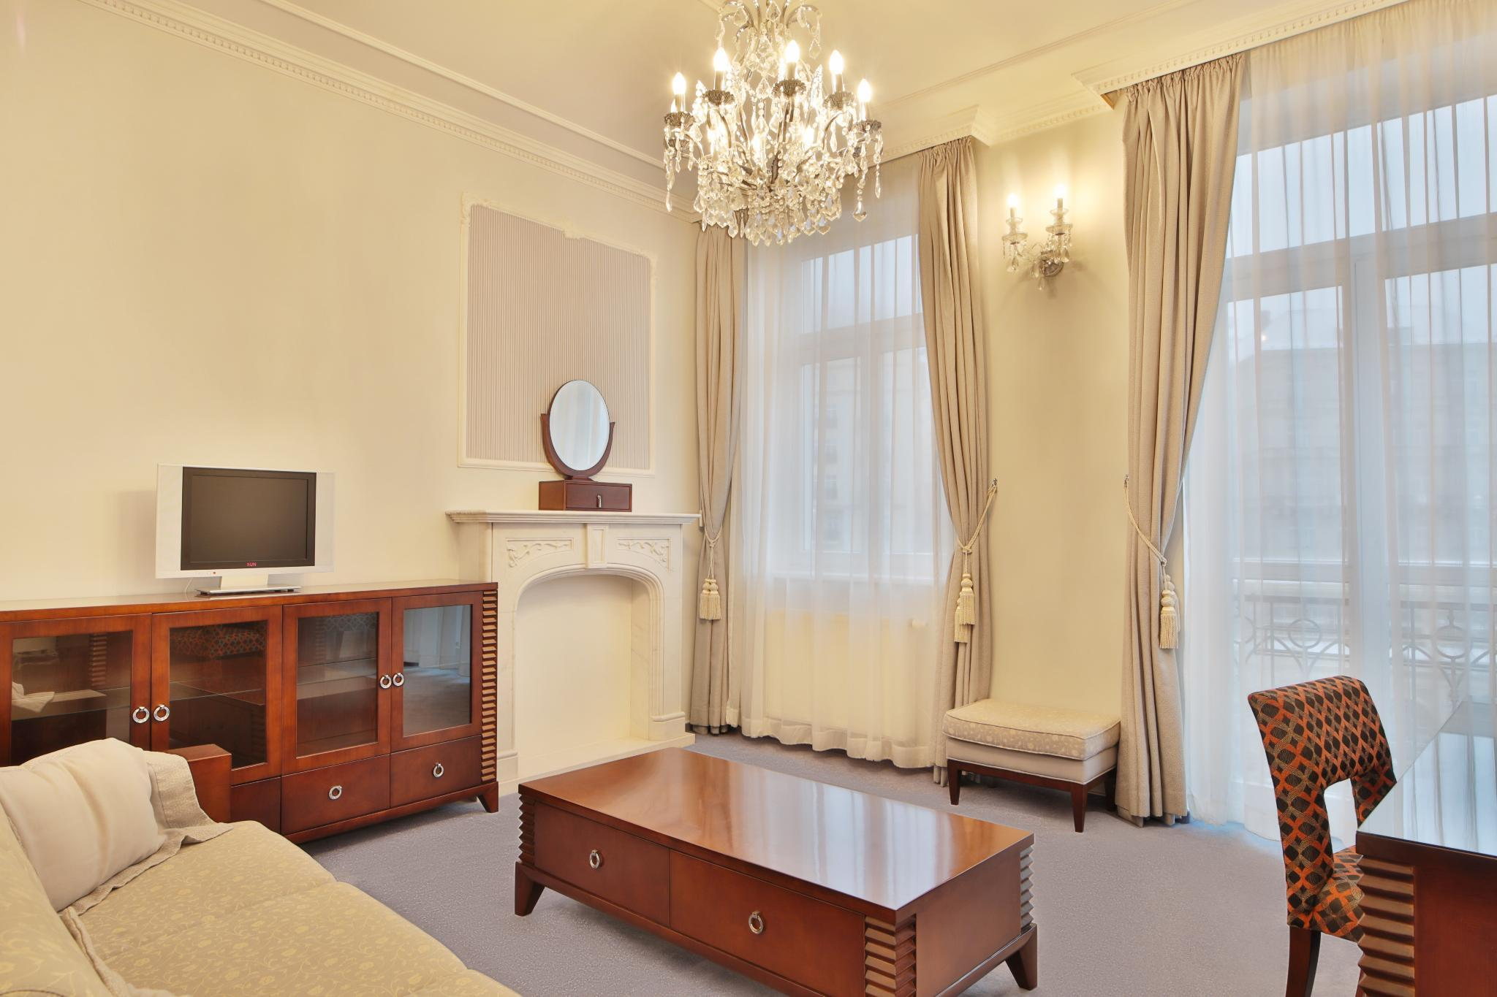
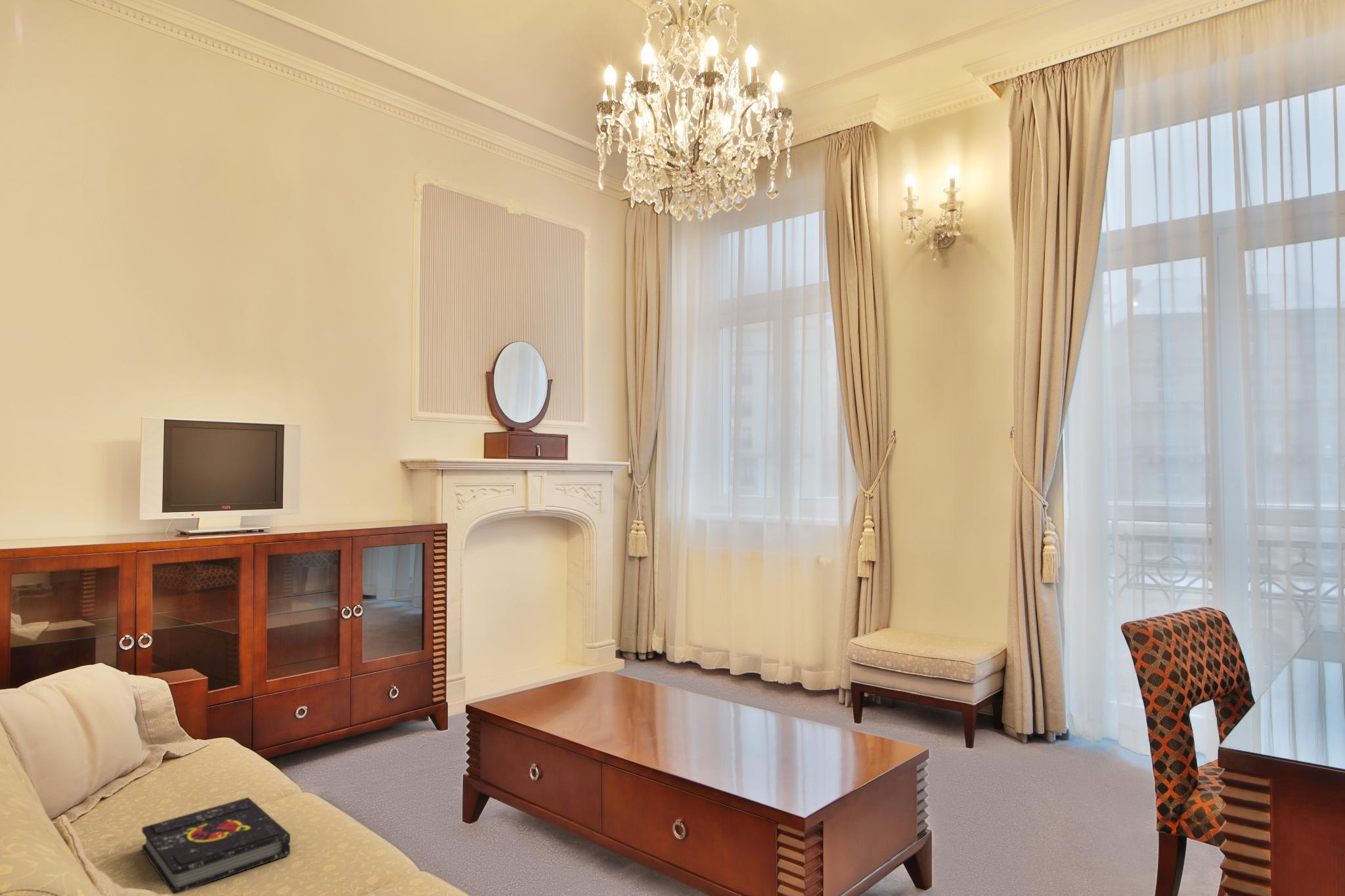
+ book [141,797,291,895]
